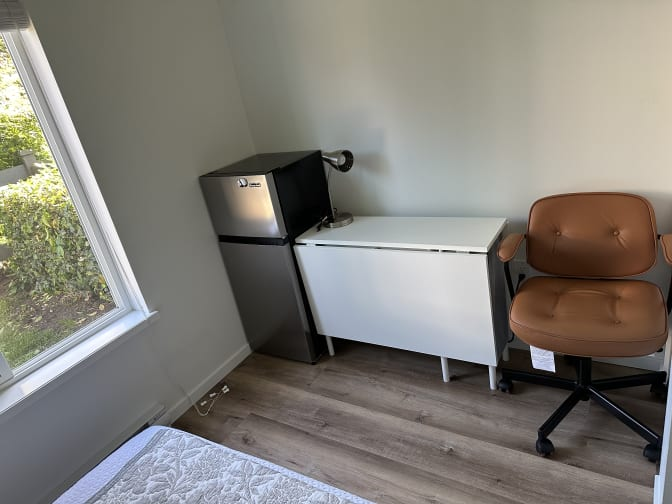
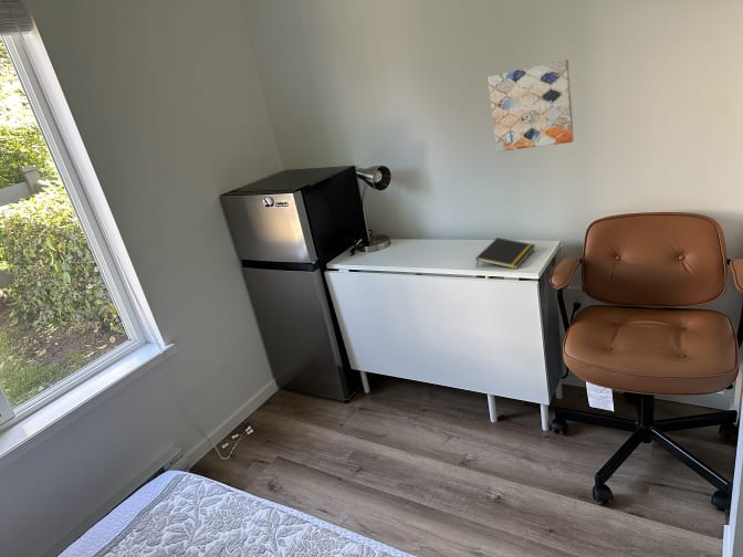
+ wall art [486,59,575,153]
+ notepad [474,237,536,270]
